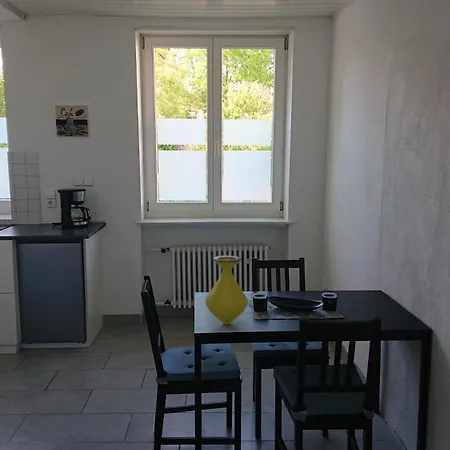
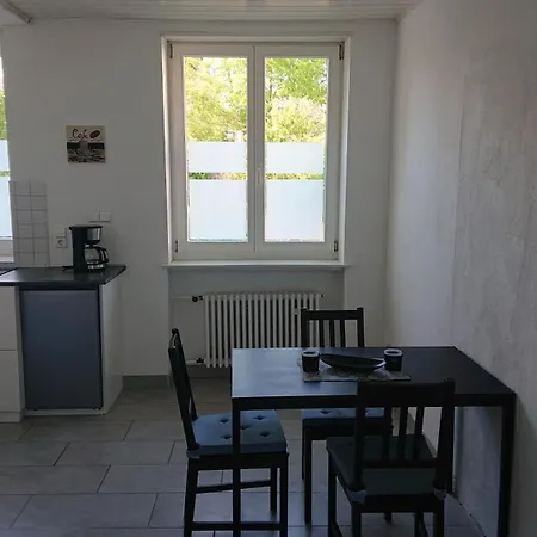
- vase [204,255,249,326]
